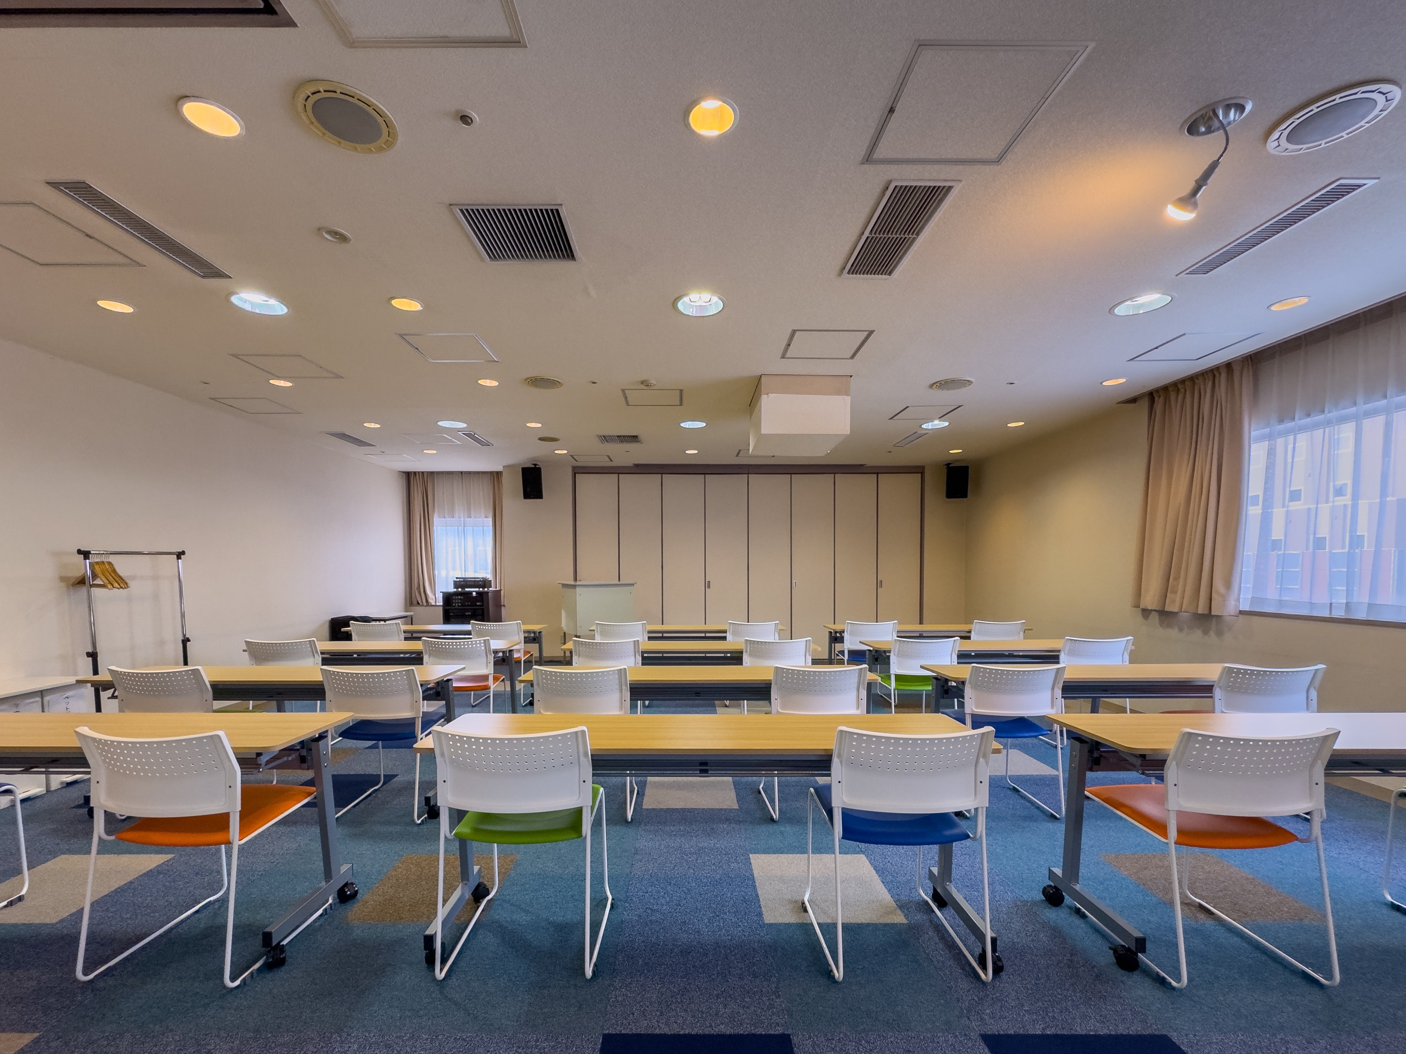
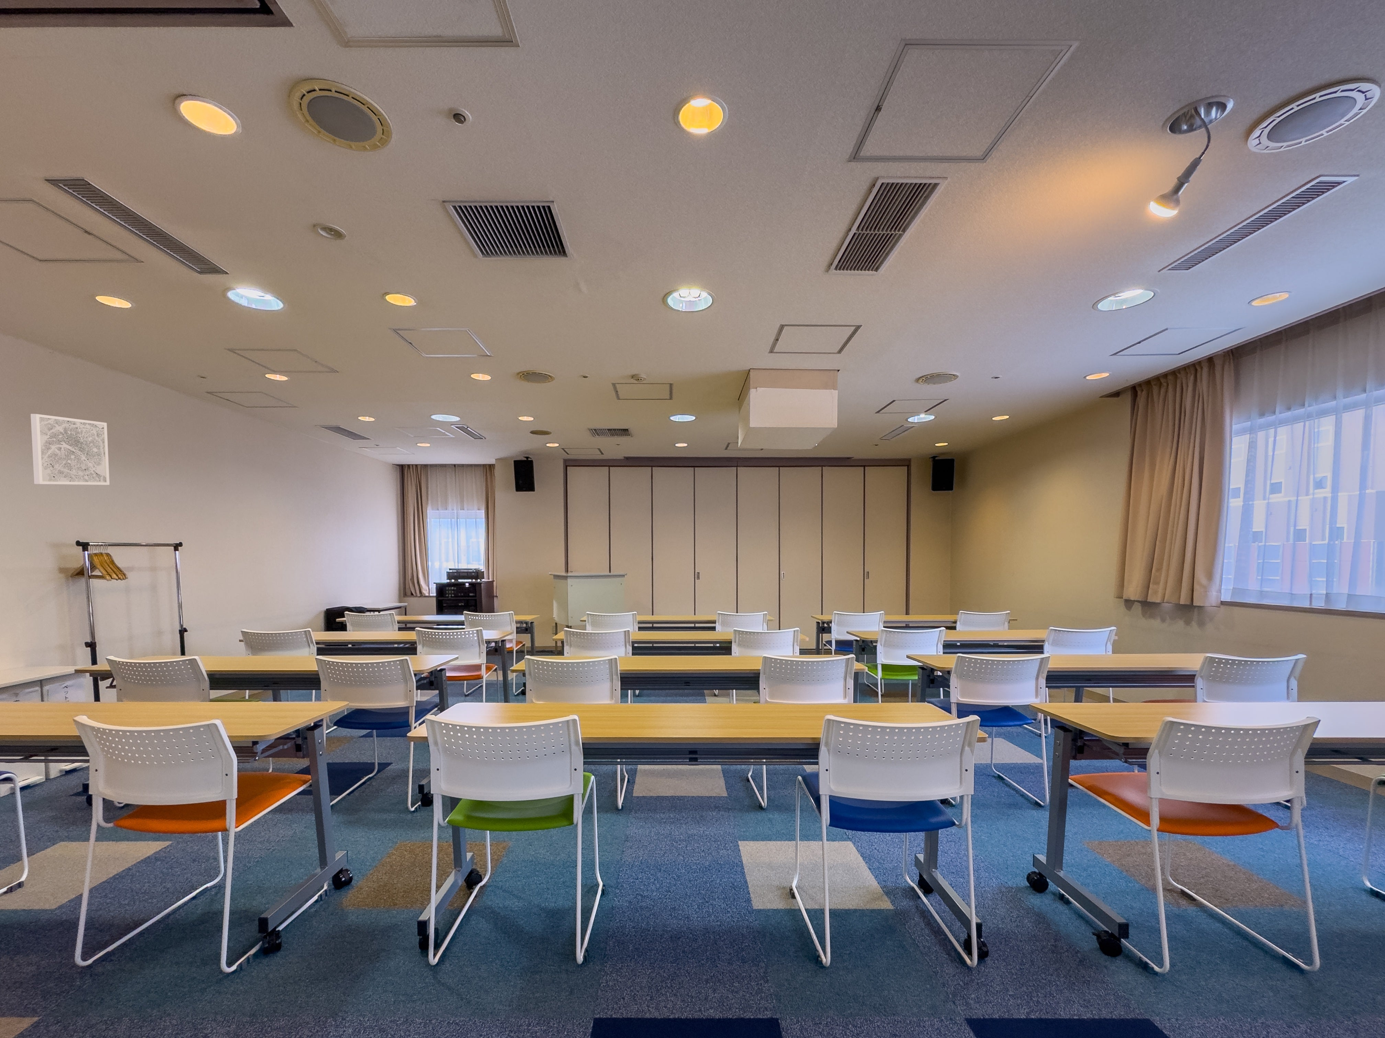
+ wall art [31,413,110,485]
